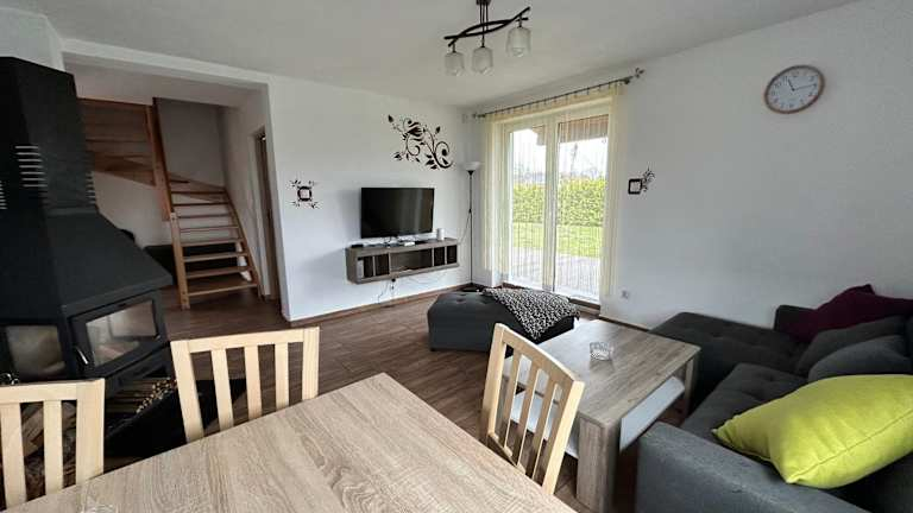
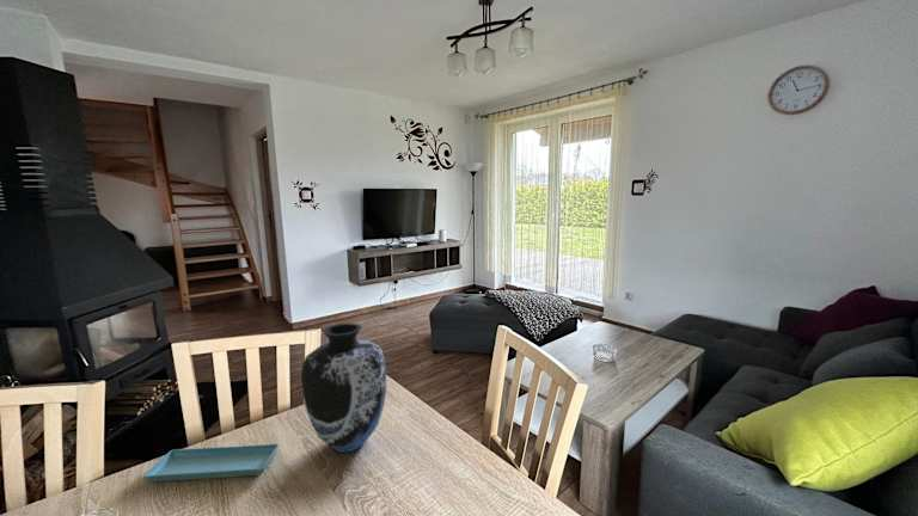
+ saucer [142,443,280,483]
+ vase [300,322,388,453]
